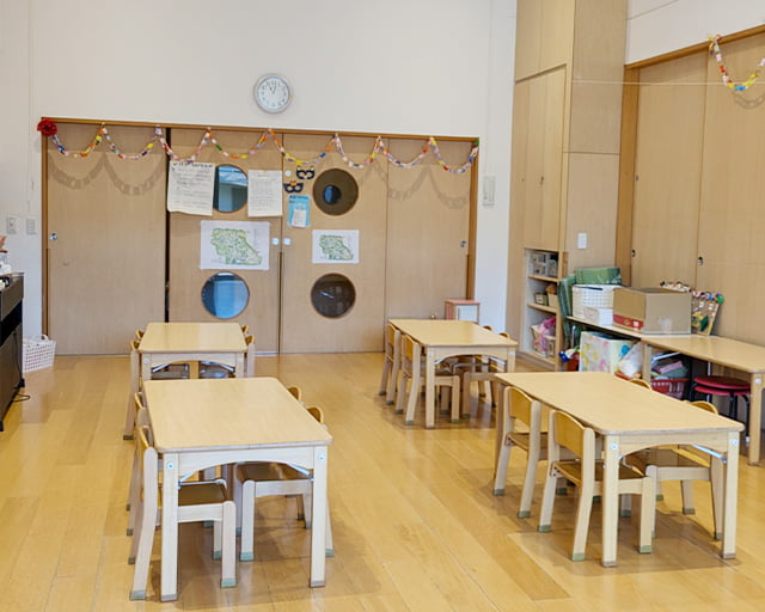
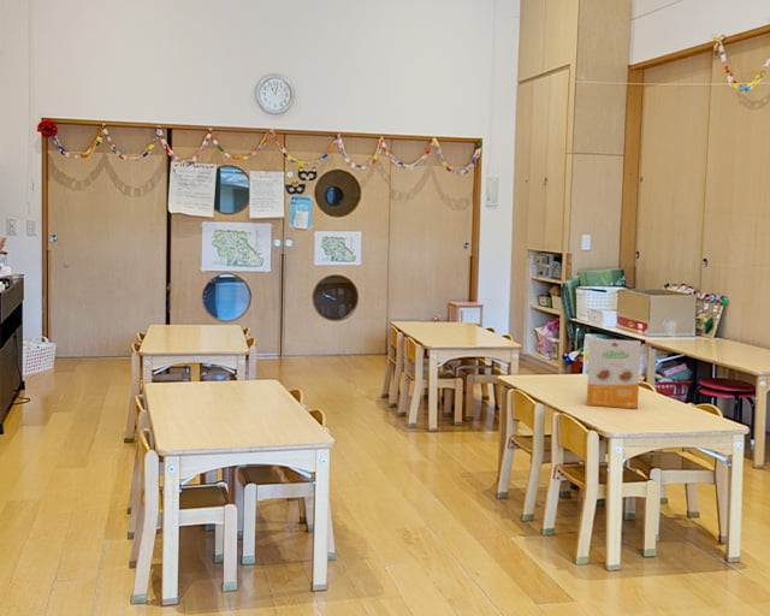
+ cereal box [586,337,642,409]
